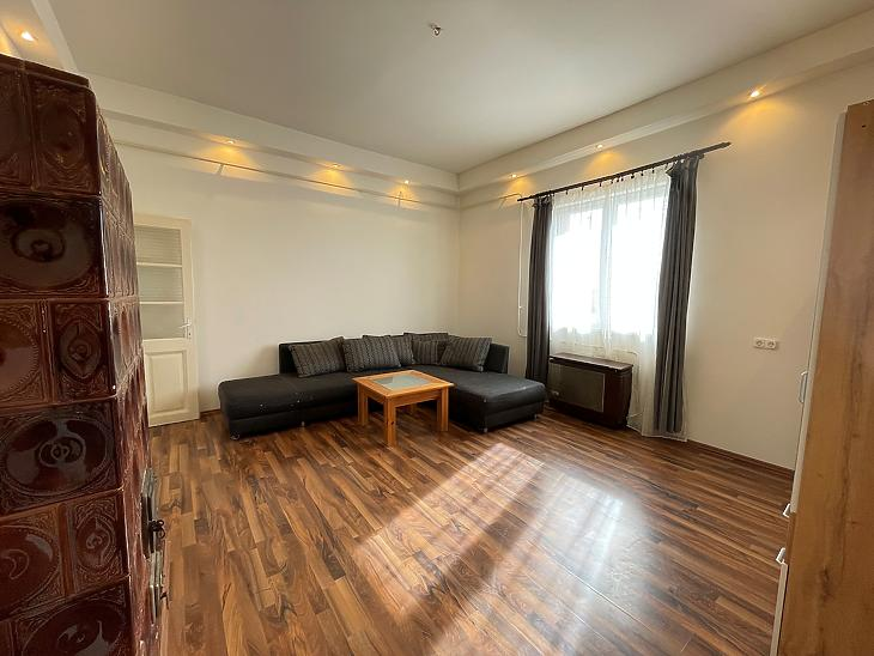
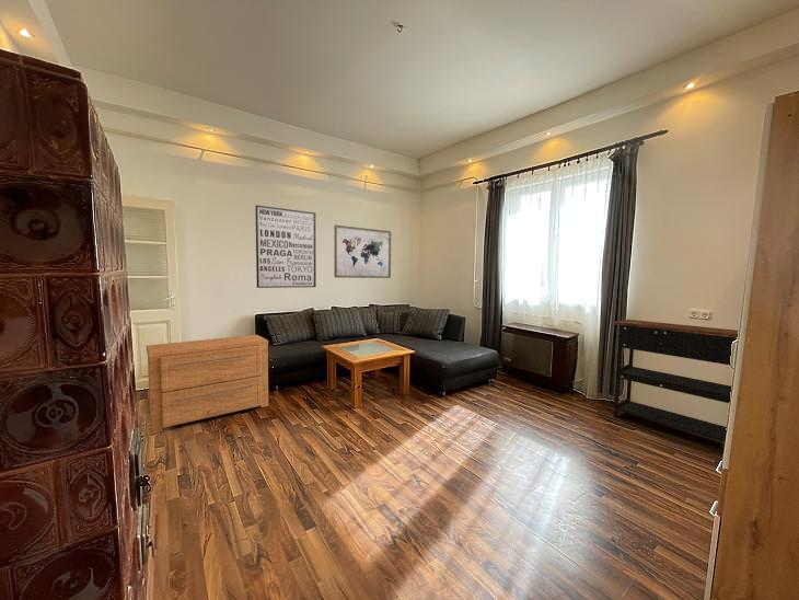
+ console table [613,319,739,443]
+ wall art [333,223,392,279]
+ wall art [254,204,317,289]
+ chest of drawers [146,334,269,434]
